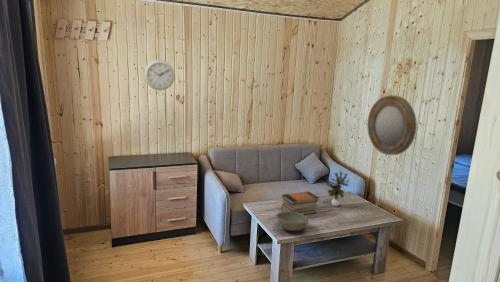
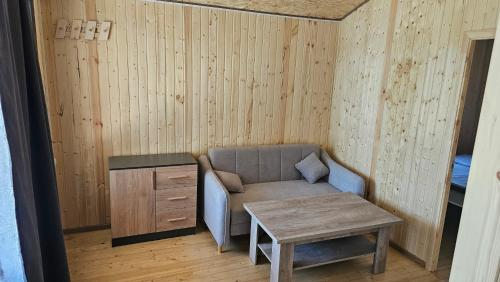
- home mirror [366,94,418,156]
- wall clock [143,59,176,91]
- bowl [275,211,309,232]
- book stack [281,190,320,215]
- potted plant [325,170,351,207]
